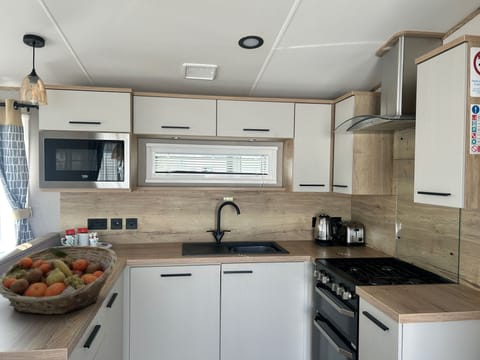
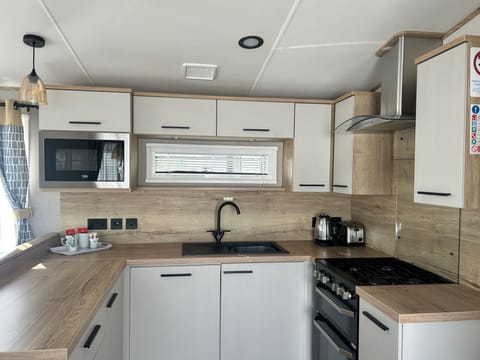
- fruit basket [0,245,118,316]
